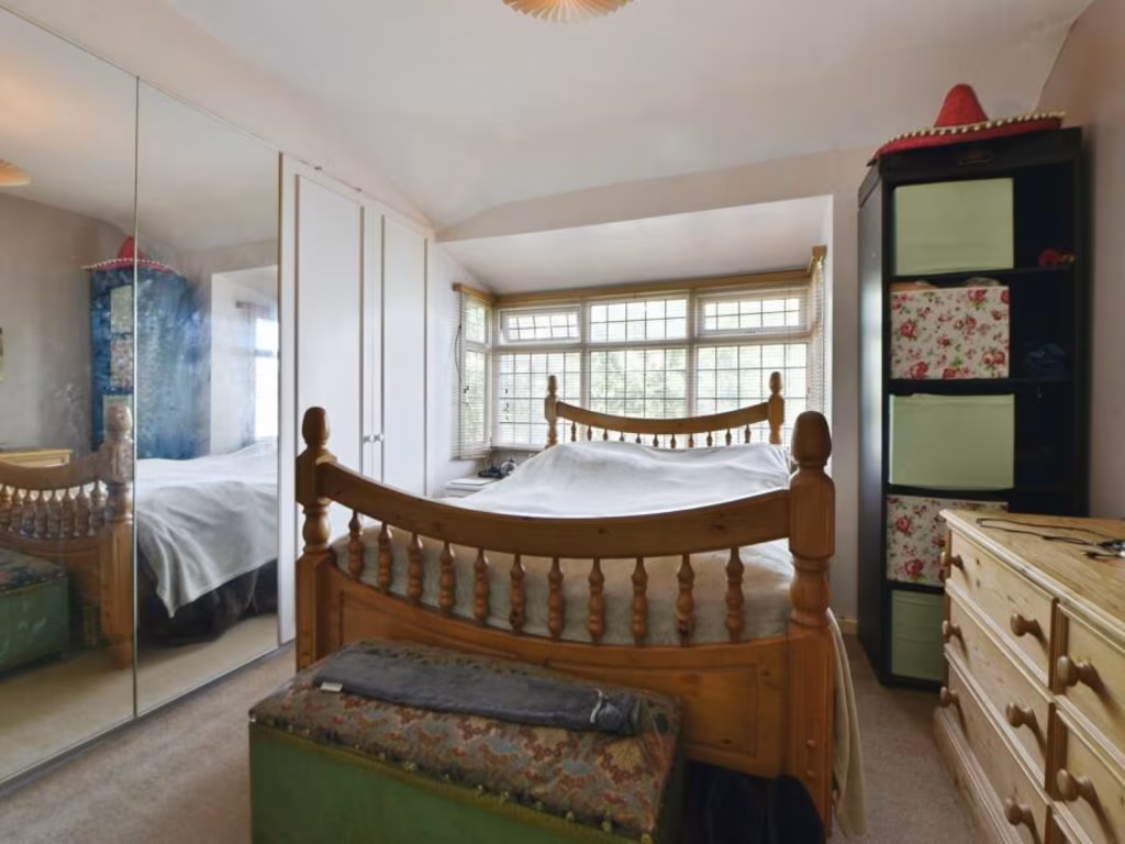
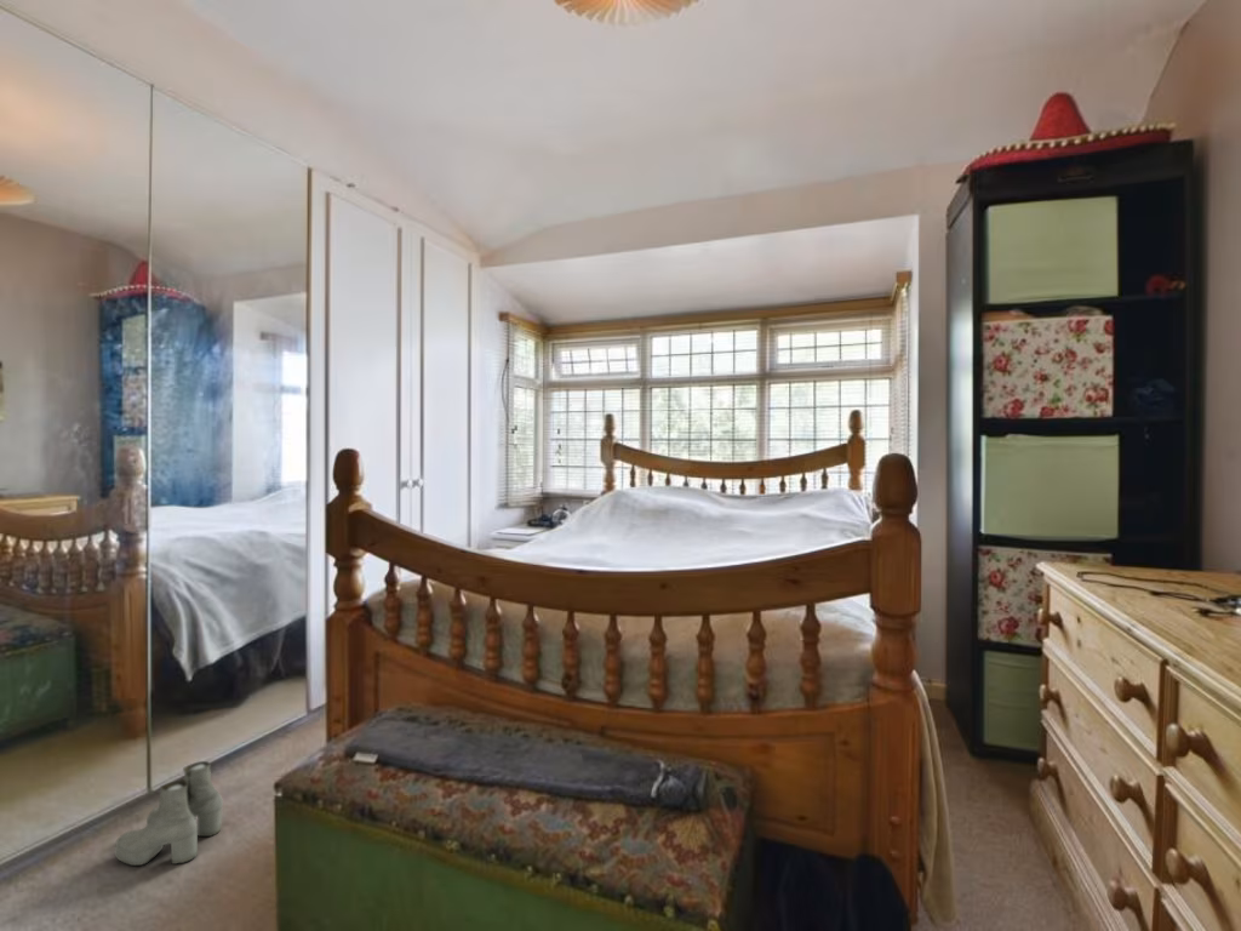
+ boots [114,760,224,867]
